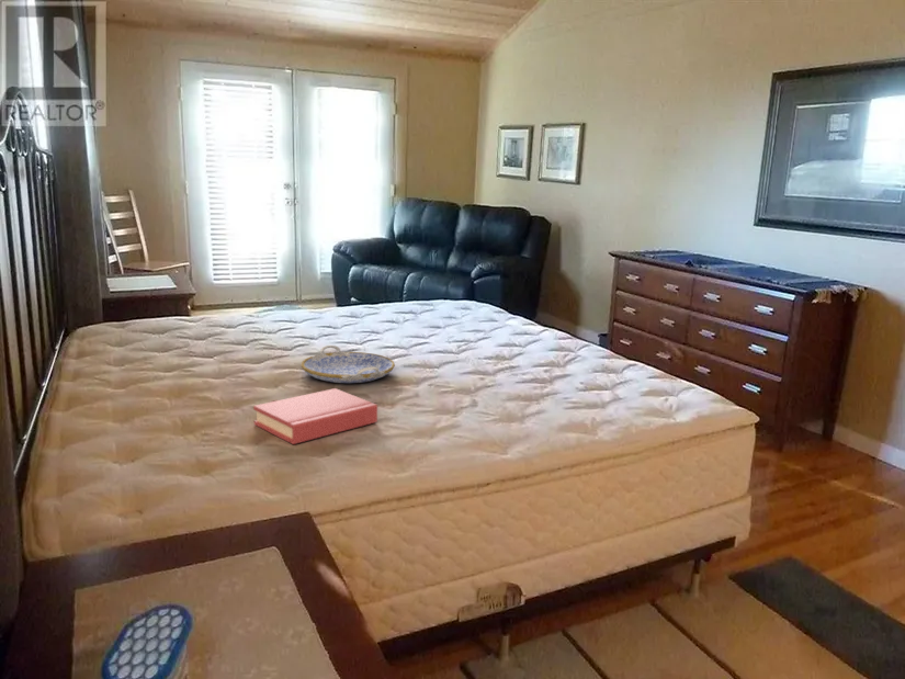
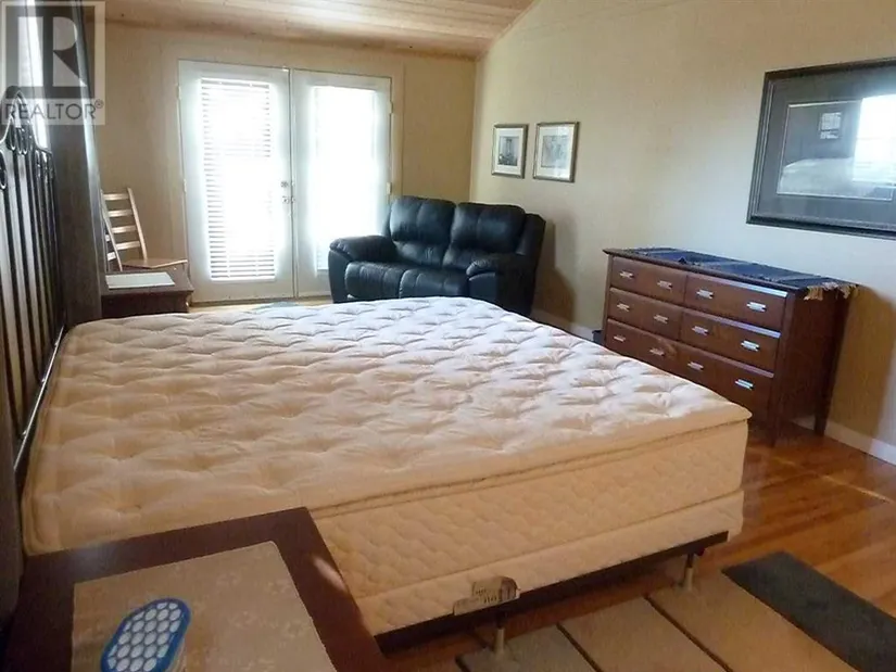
- serving tray [299,344,396,384]
- hardback book [252,387,378,445]
